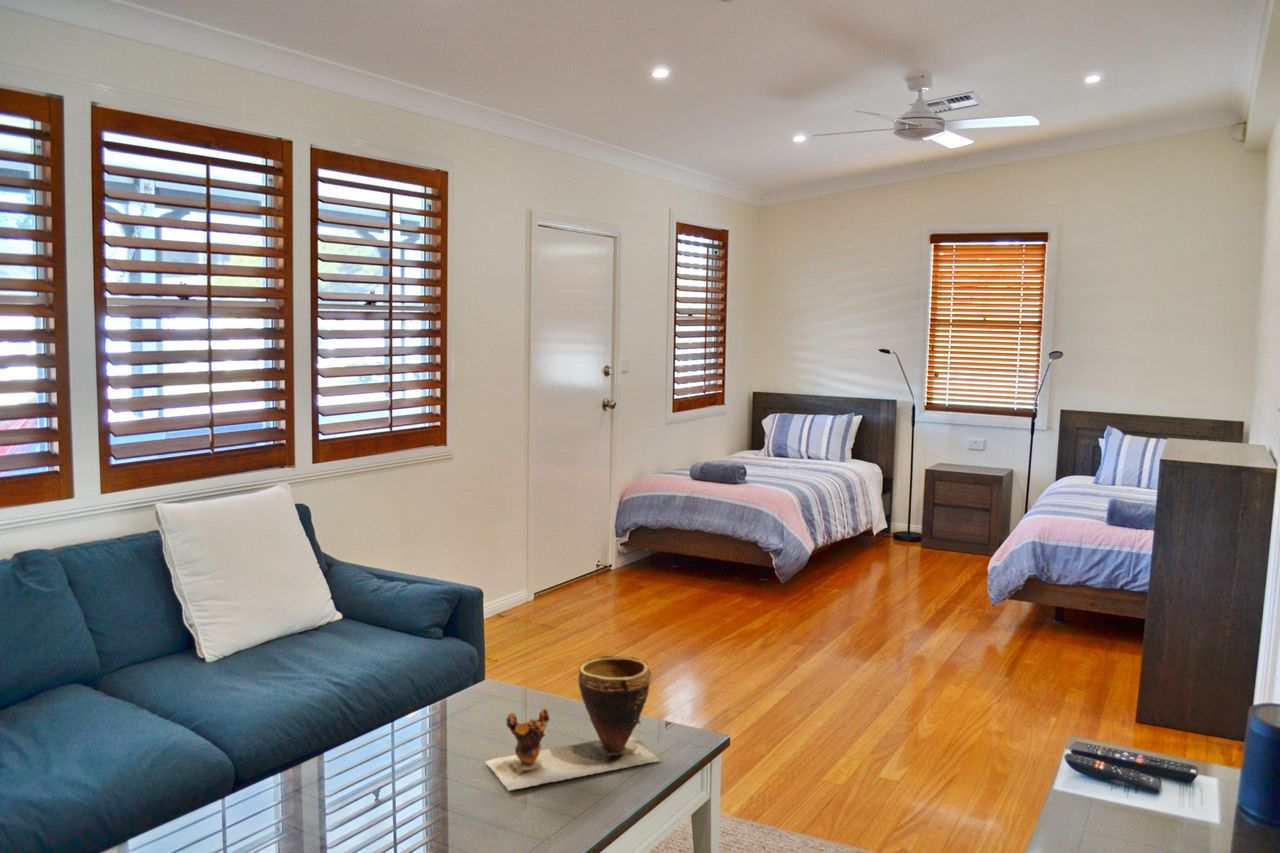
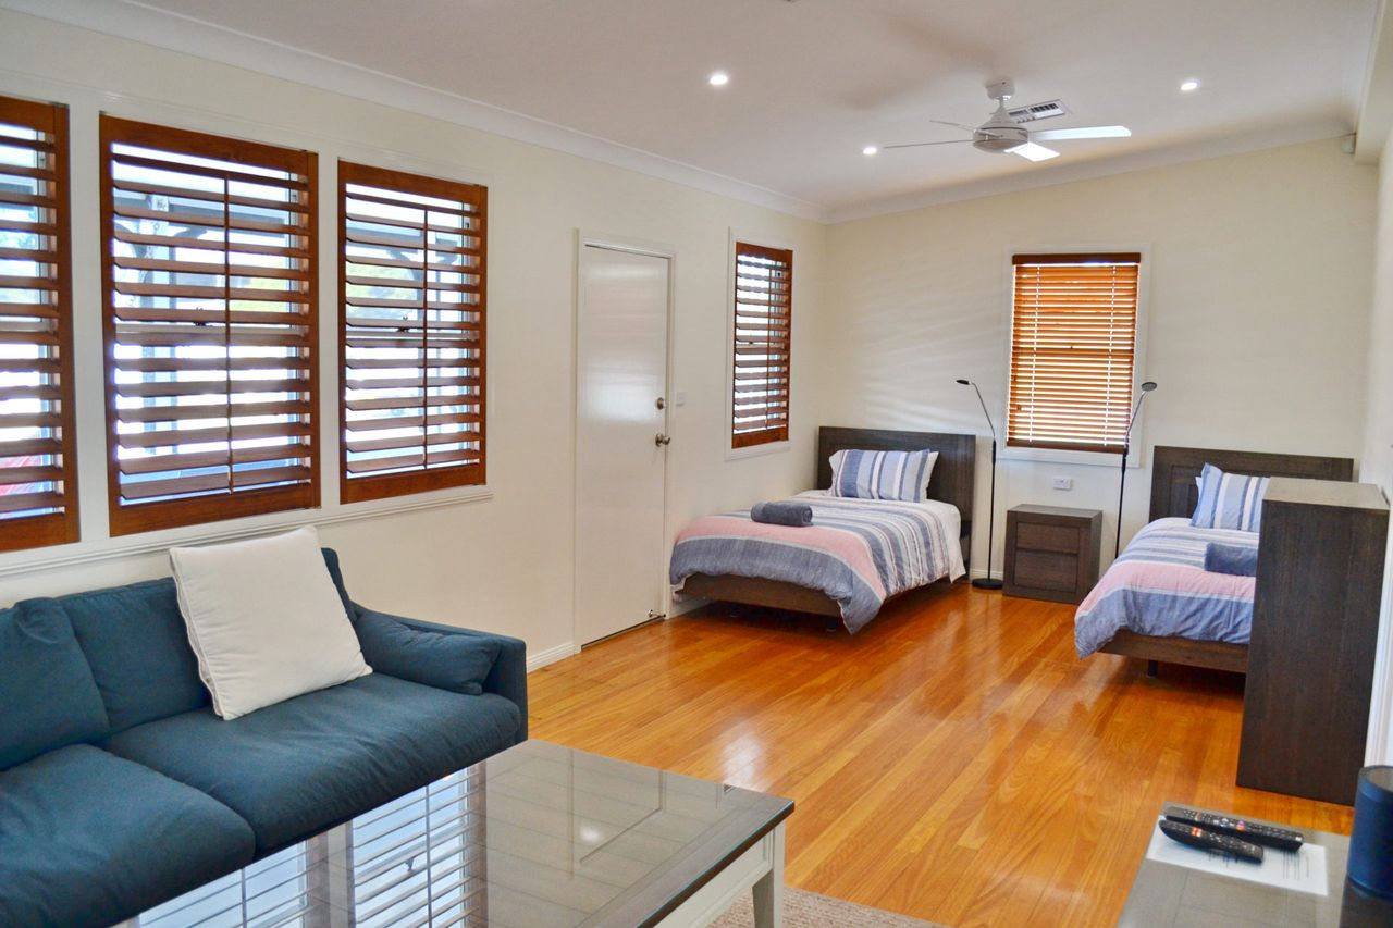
- clay pot [484,655,662,792]
